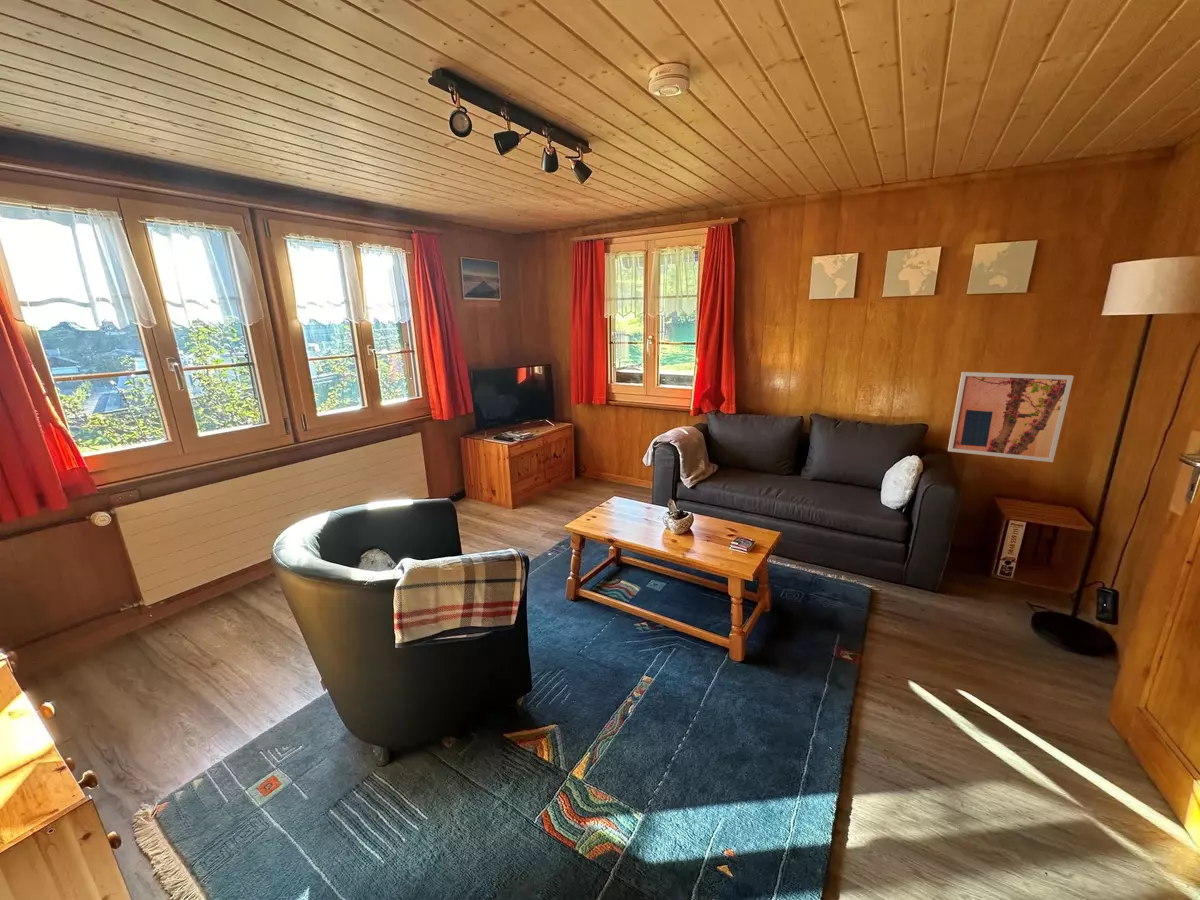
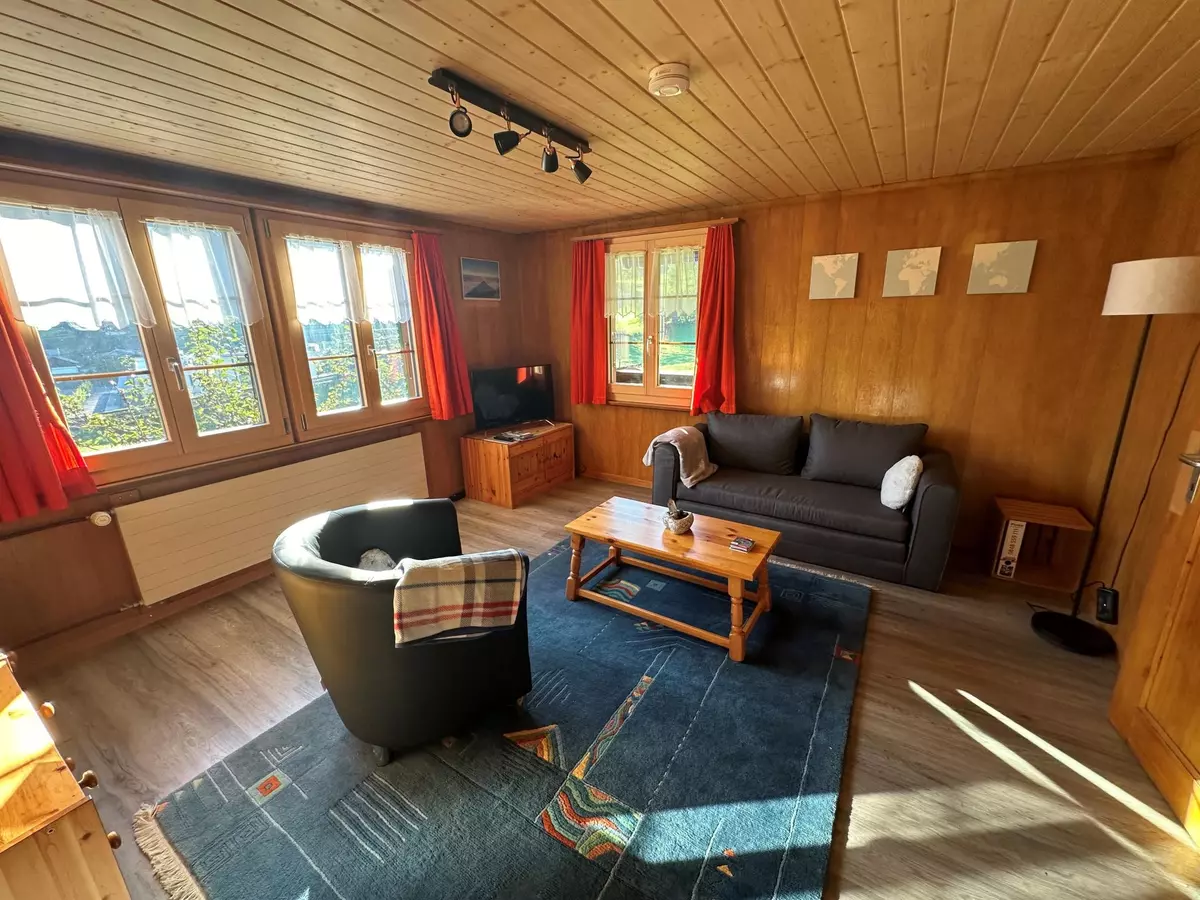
- wall art [947,371,1074,463]
